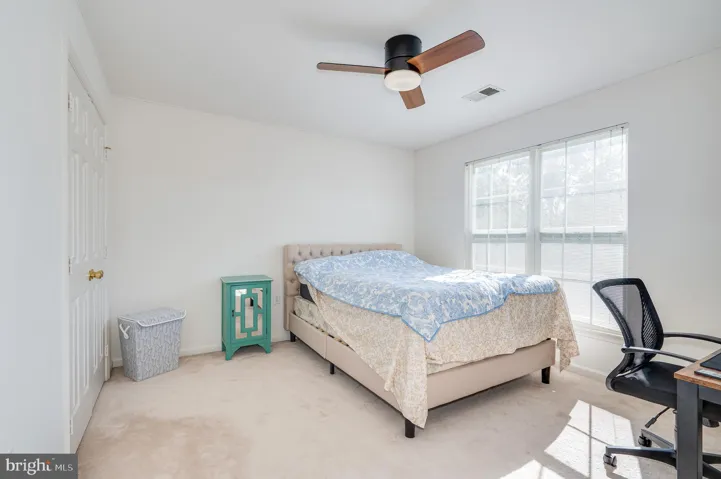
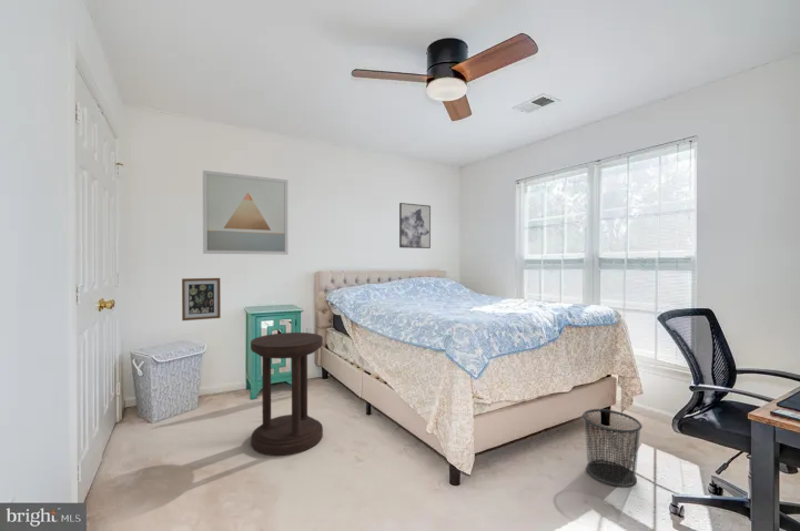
+ waste bin [581,408,644,488]
+ wall art [398,202,432,249]
+ side table [250,331,324,457]
+ wall art [202,170,288,256]
+ wall art [181,277,222,321]
